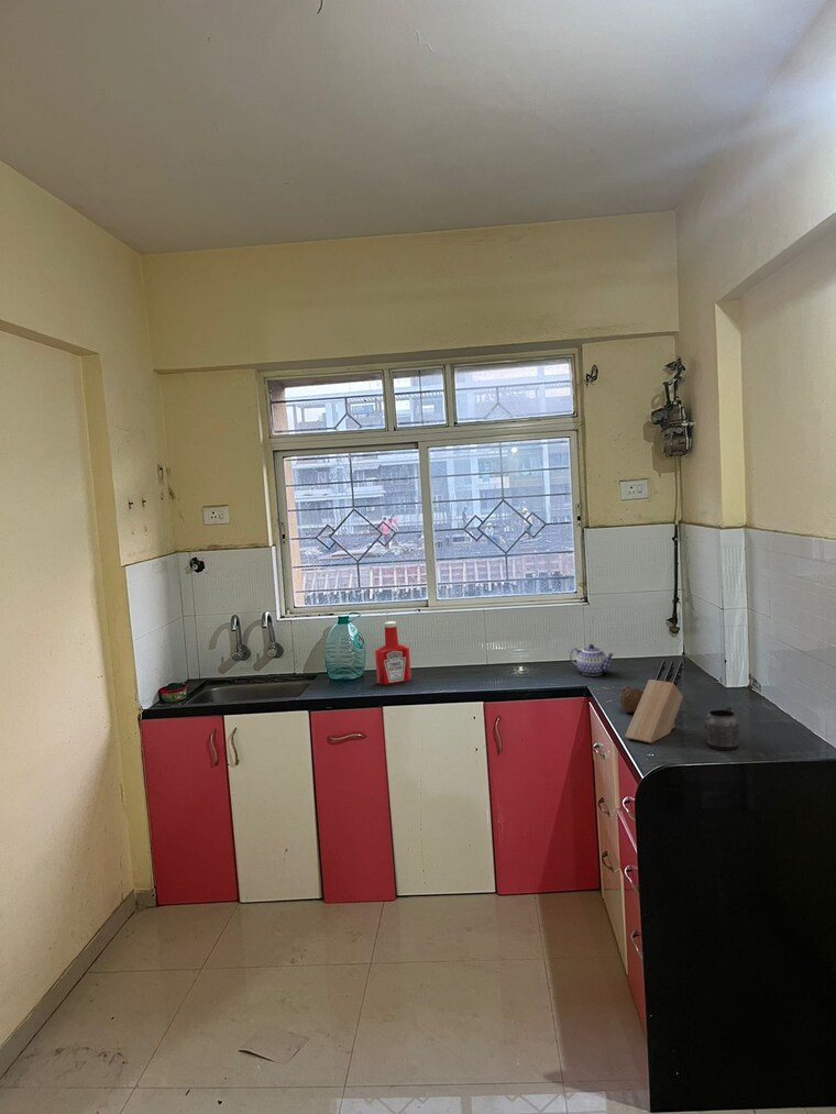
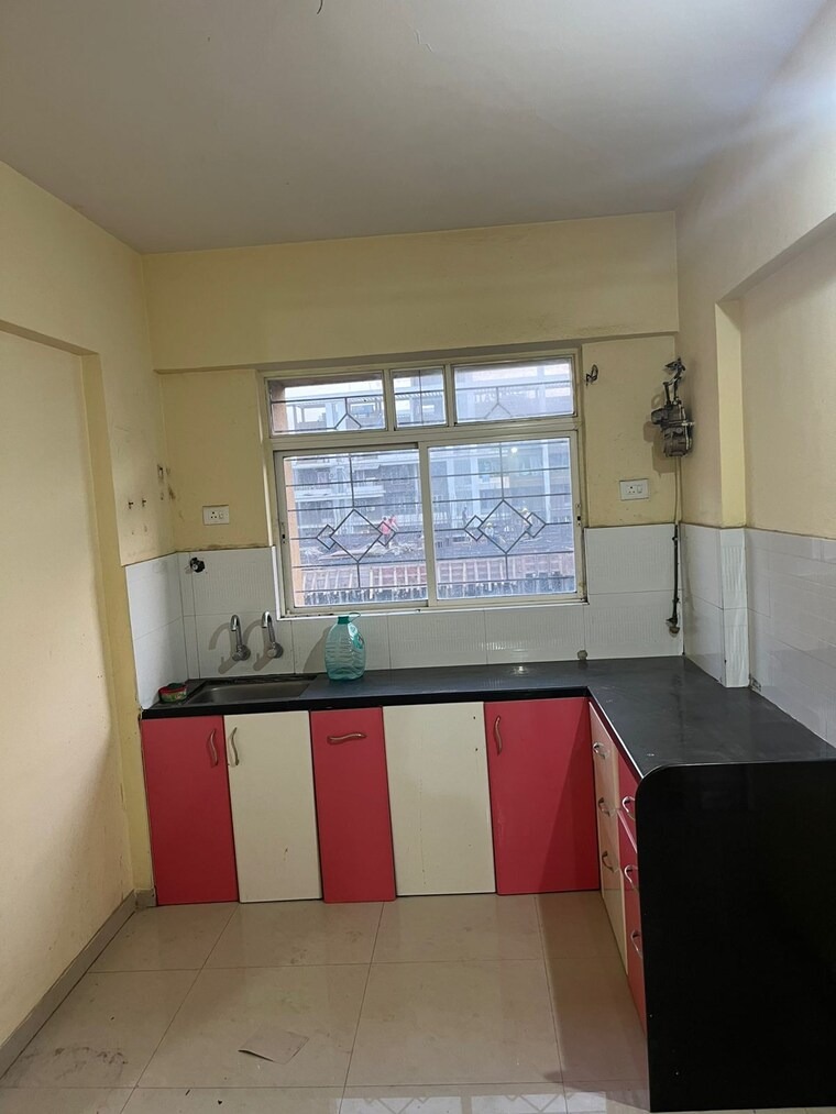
- mug [703,705,740,751]
- fruit [618,684,644,714]
- soap bottle [374,620,413,685]
- knife block [624,659,684,744]
- teapot [569,643,615,676]
